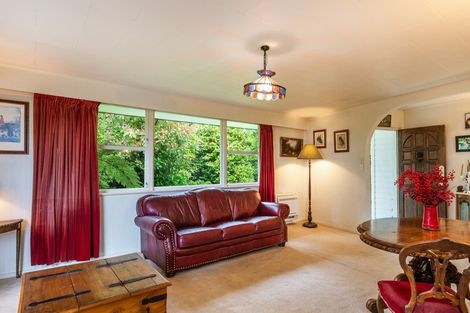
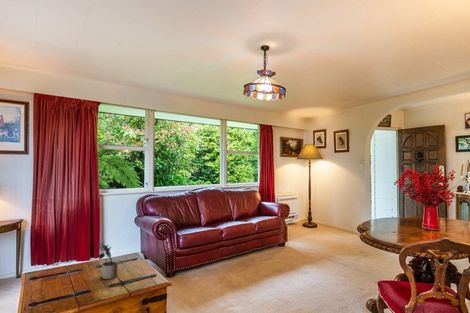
+ potted plant [98,240,119,280]
